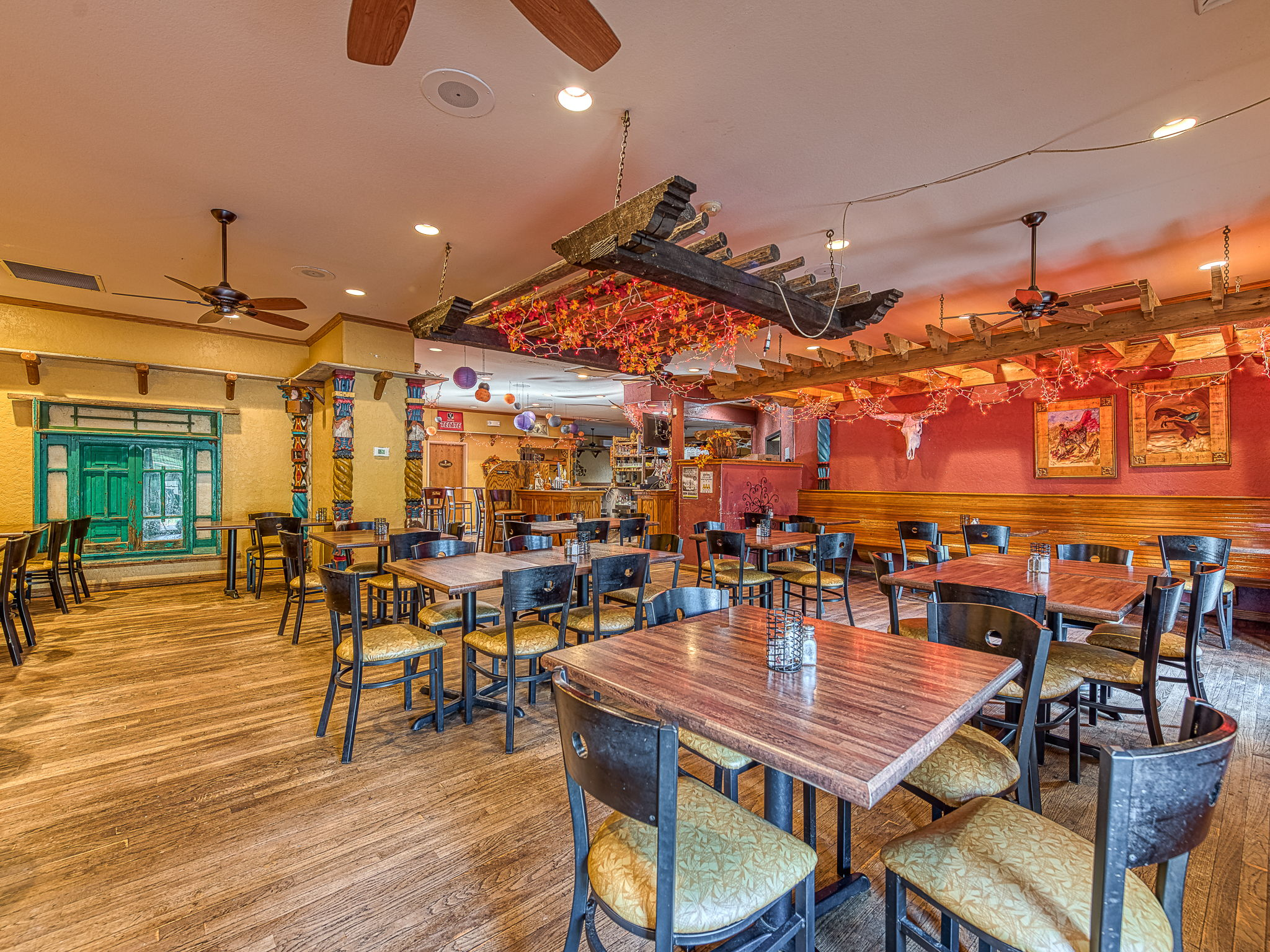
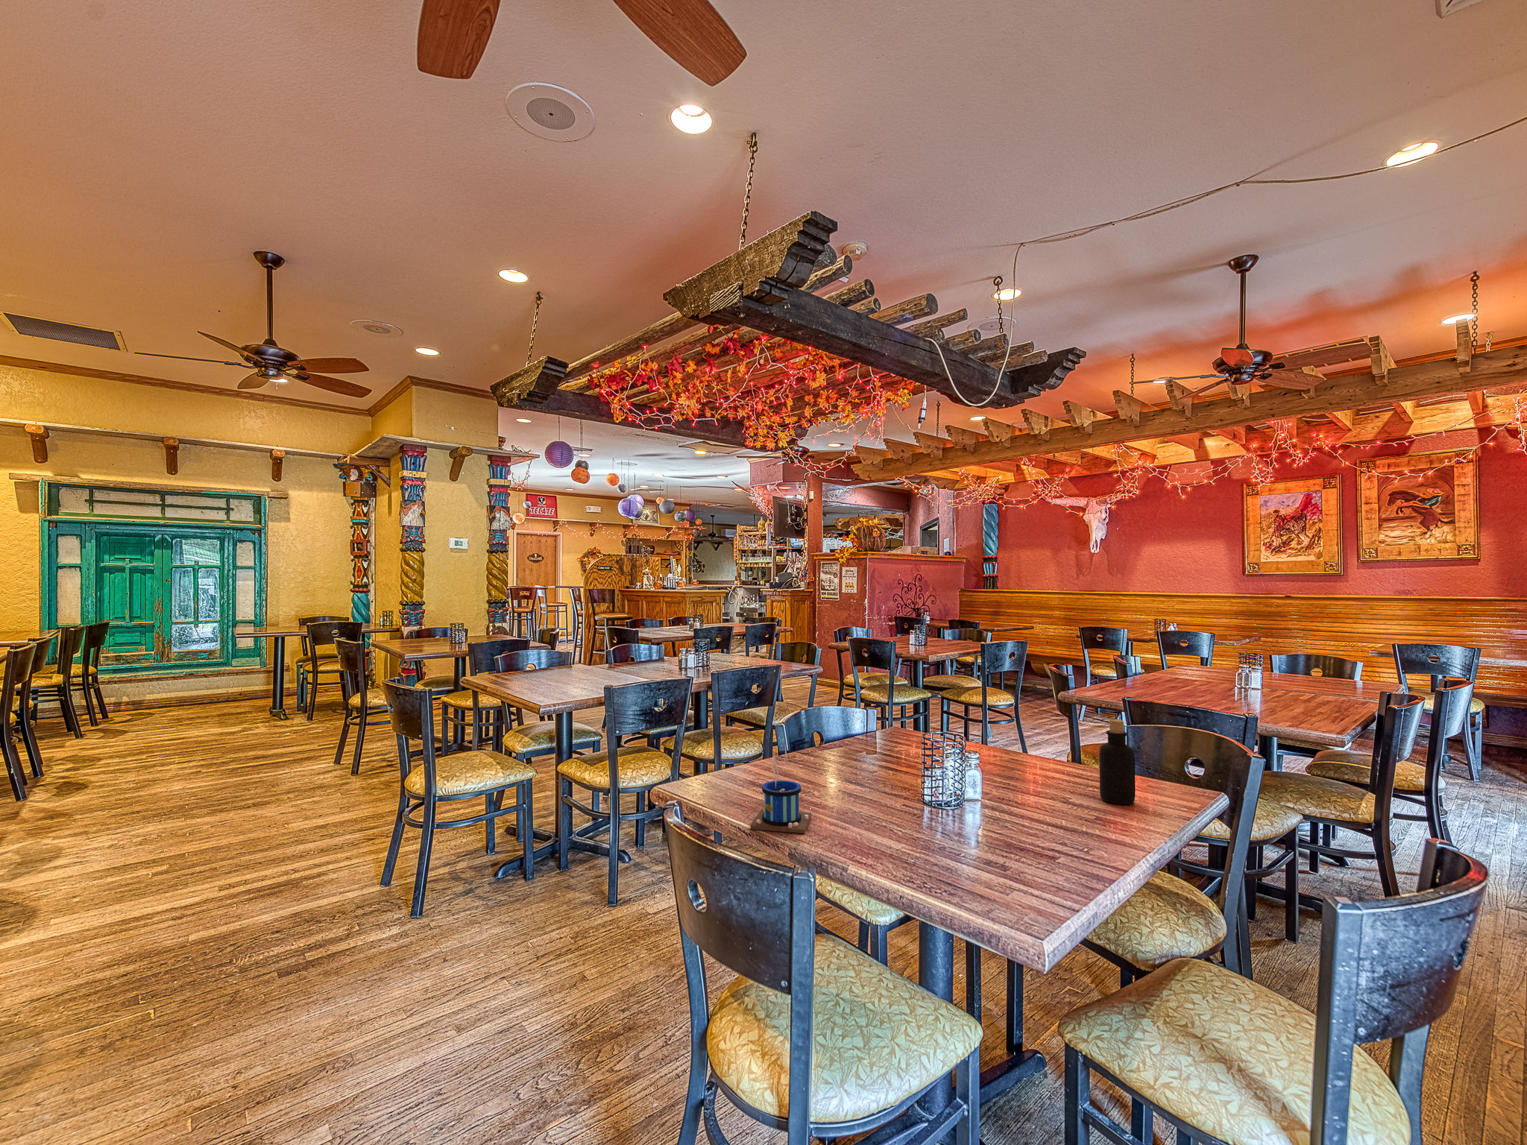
+ mug [749,743,812,835]
+ bottle [1099,718,1136,805]
